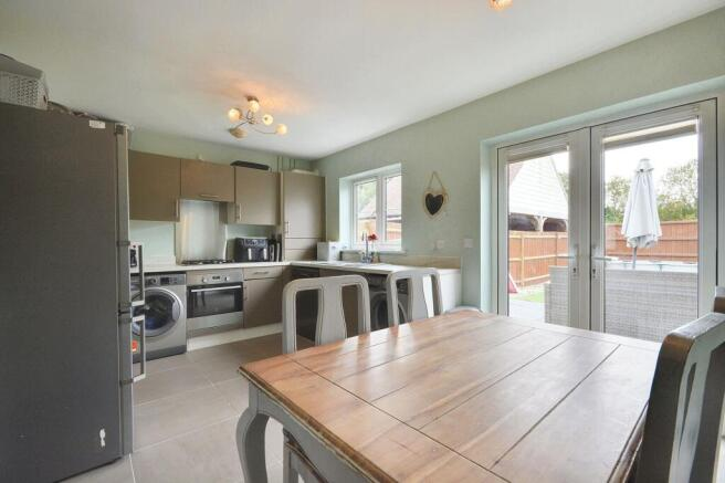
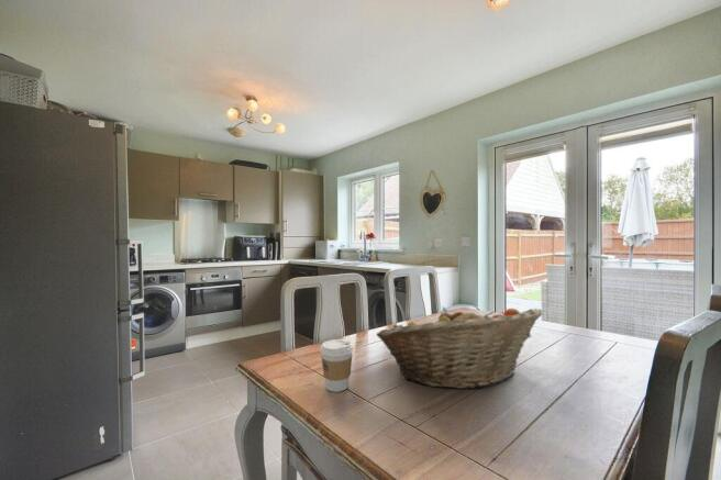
+ coffee cup [319,338,354,393]
+ fruit basket [375,306,544,390]
